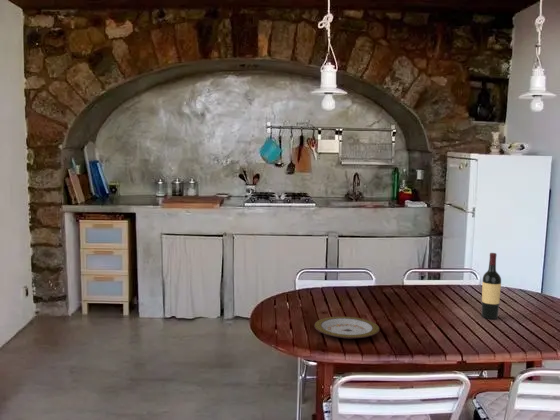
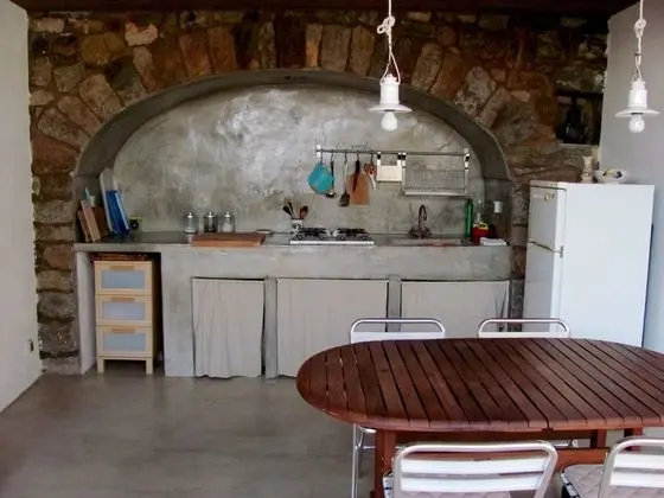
- wine bottle [481,252,502,320]
- plate [313,316,380,340]
